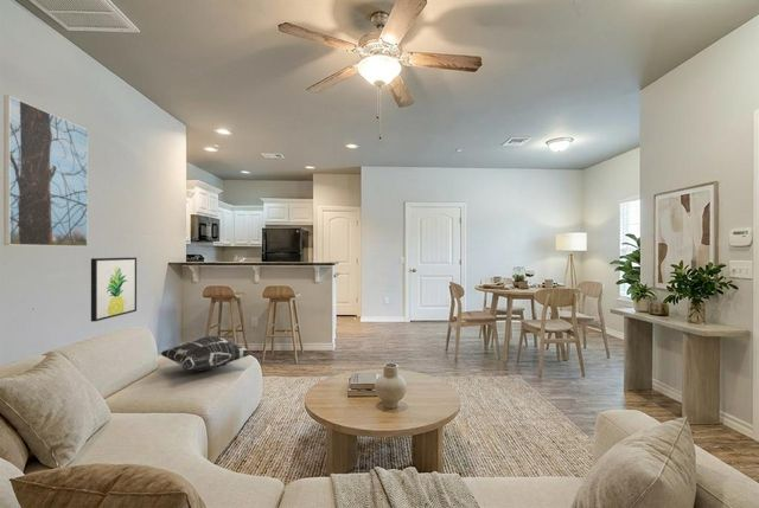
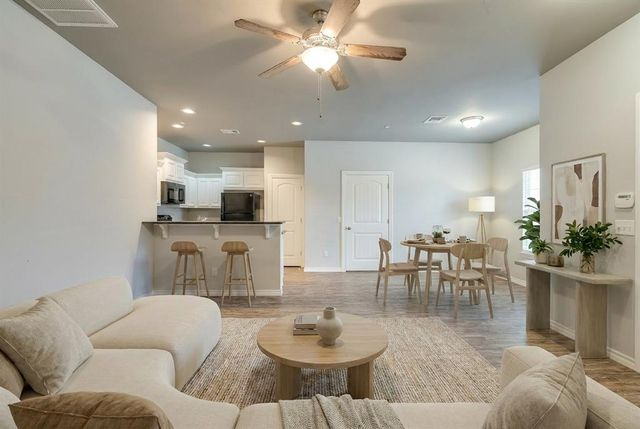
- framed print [4,95,89,247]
- decorative pillow [159,335,254,372]
- wall art [90,257,138,323]
